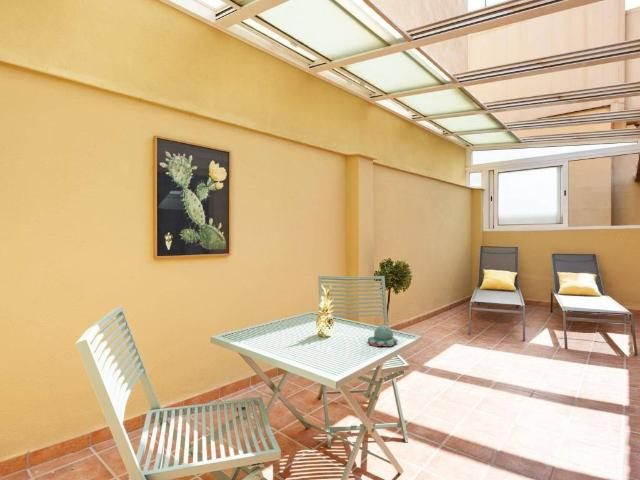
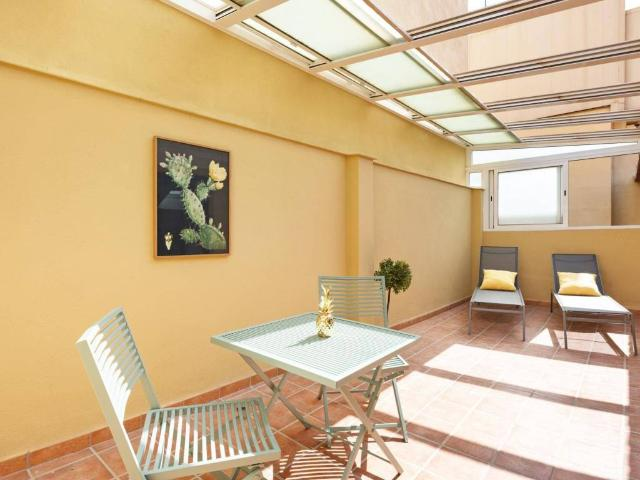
- candle [367,324,399,347]
